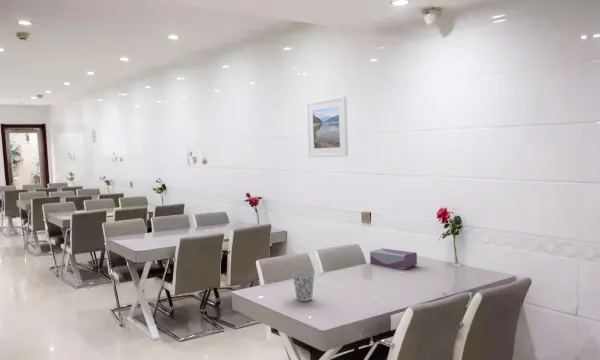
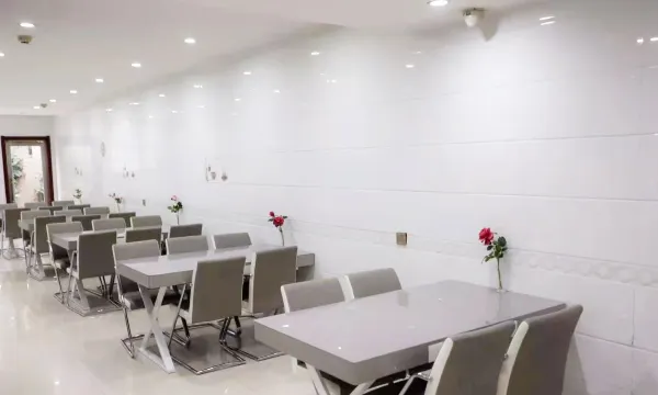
- tissue box [369,247,418,270]
- cup [292,271,315,302]
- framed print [305,95,349,158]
